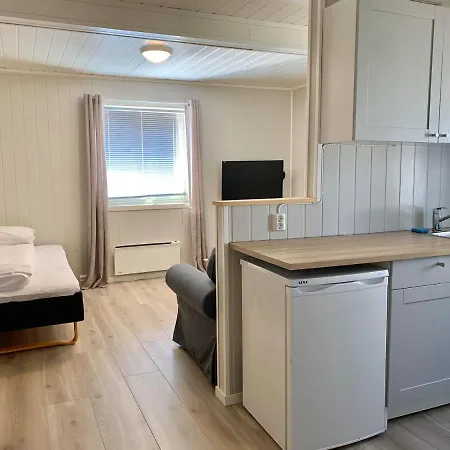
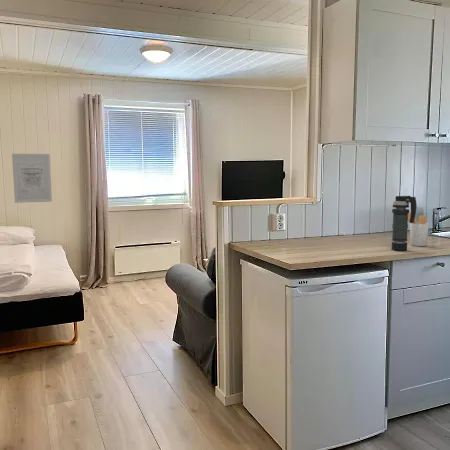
+ wall art [11,153,53,204]
+ smoke grenade [391,195,418,251]
+ utensil holder [408,212,430,247]
